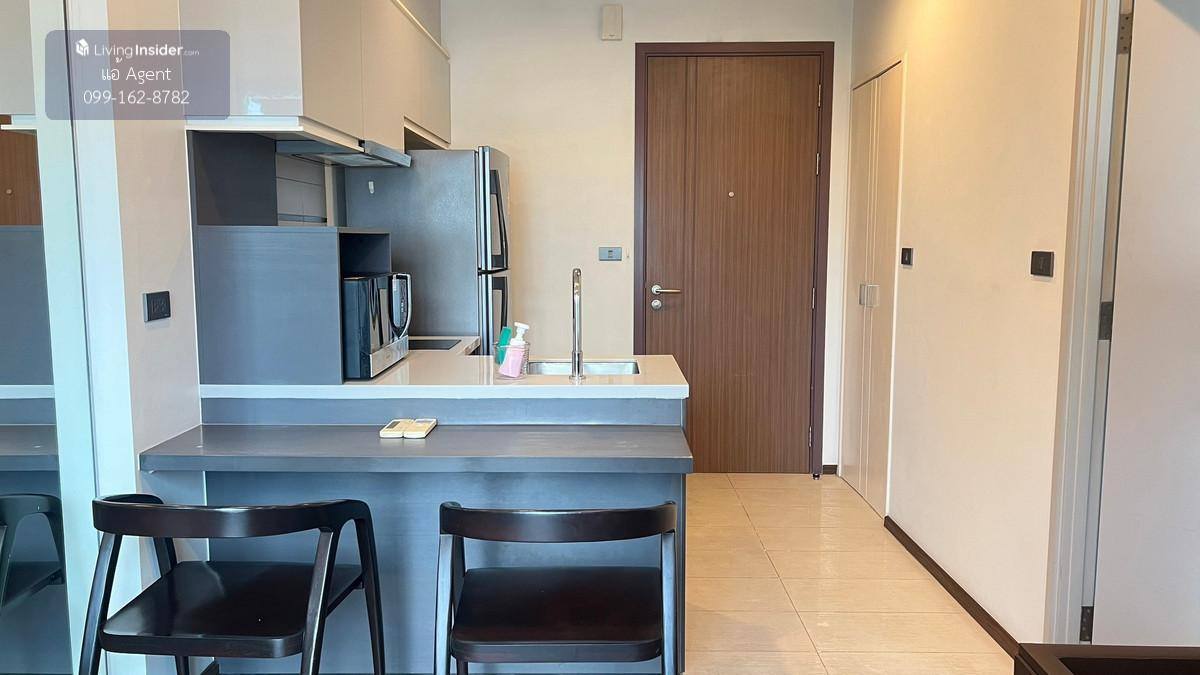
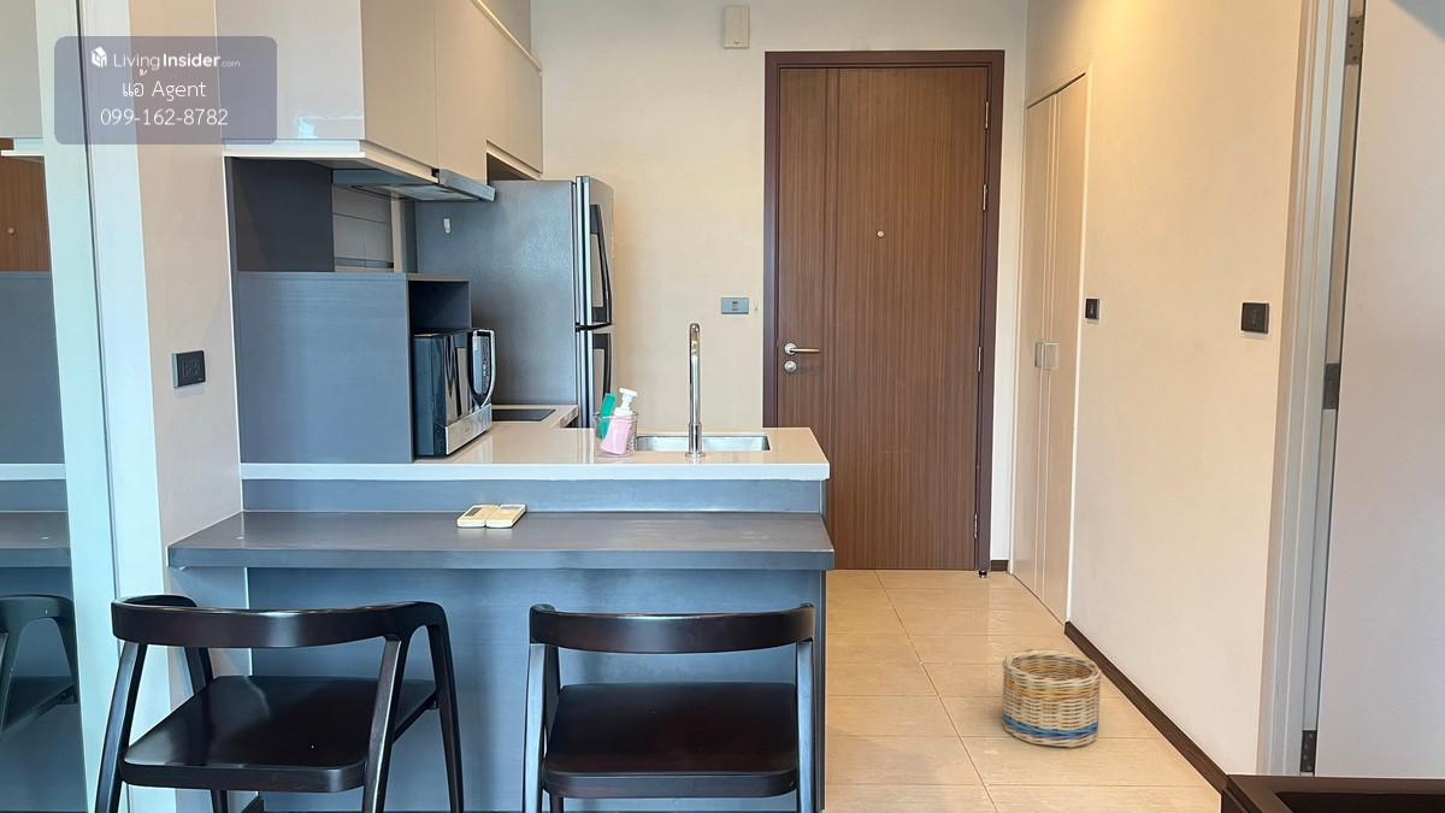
+ basket [1001,648,1103,749]
